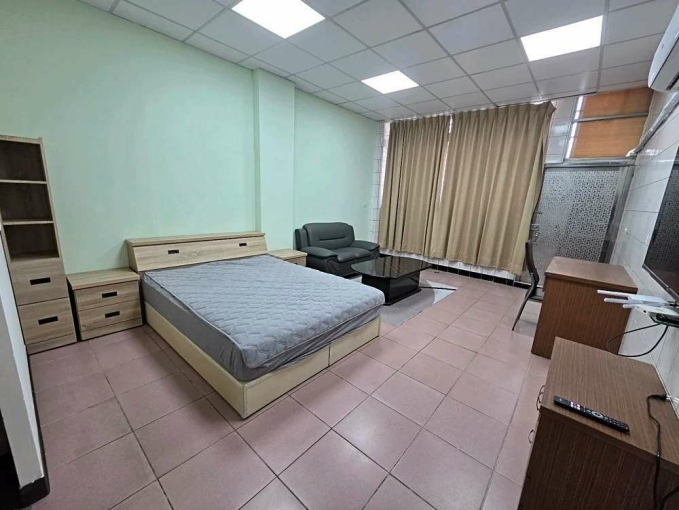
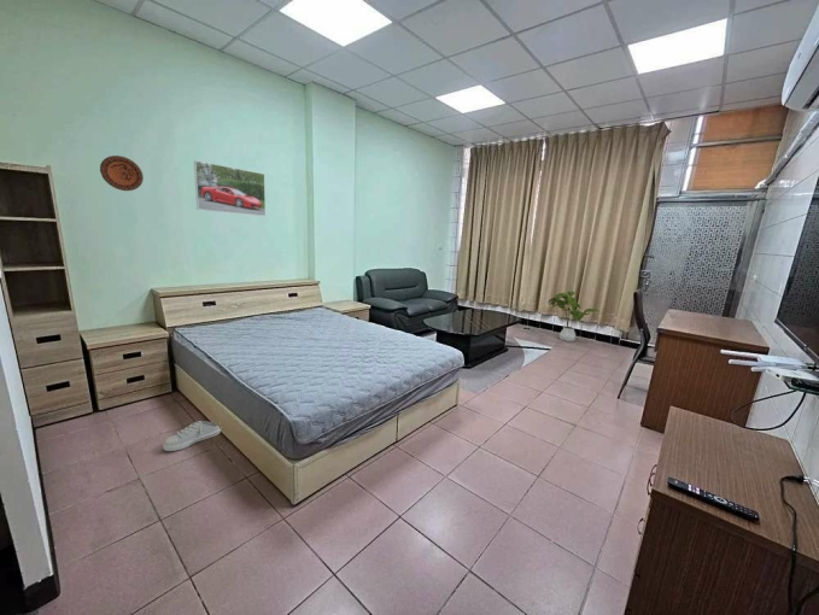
+ shoe [162,420,222,452]
+ decorative plate [99,154,145,192]
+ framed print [193,159,267,217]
+ house plant [548,289,601,342]
